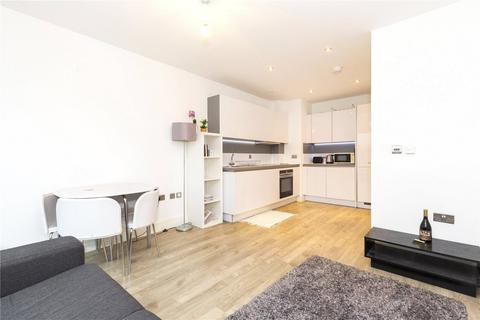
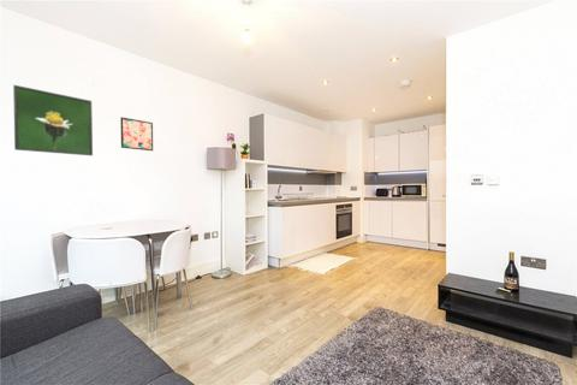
+ wall art [119,116,154,152]
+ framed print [12,84,94,156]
